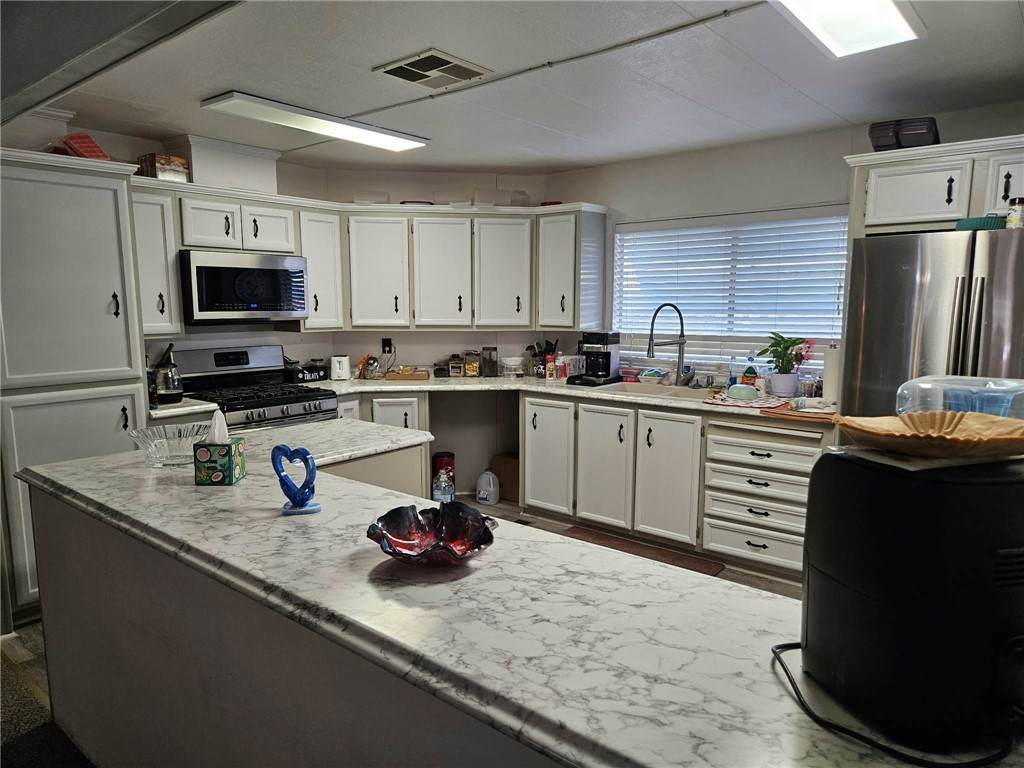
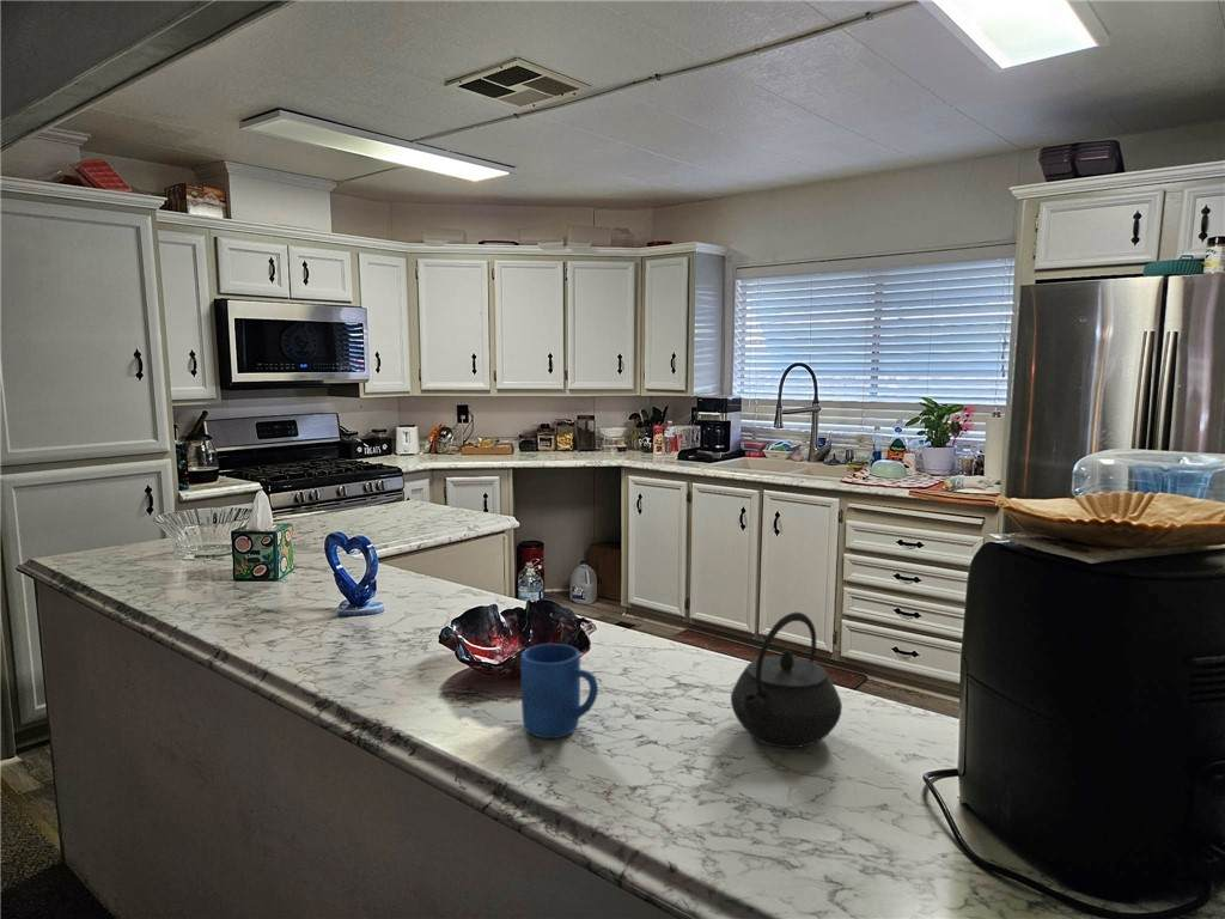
+ kettle [730,610,843,749]
+ mug [520,643,599,740]
